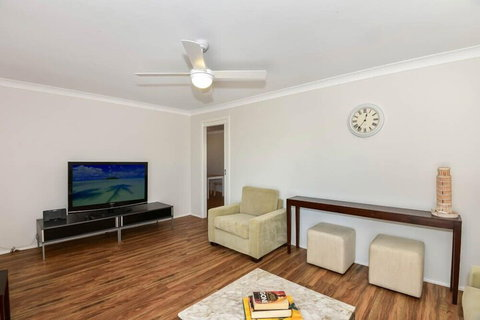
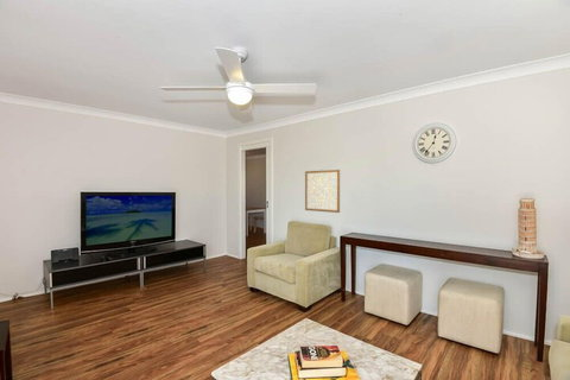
+ wall art [304,169,341,214]
